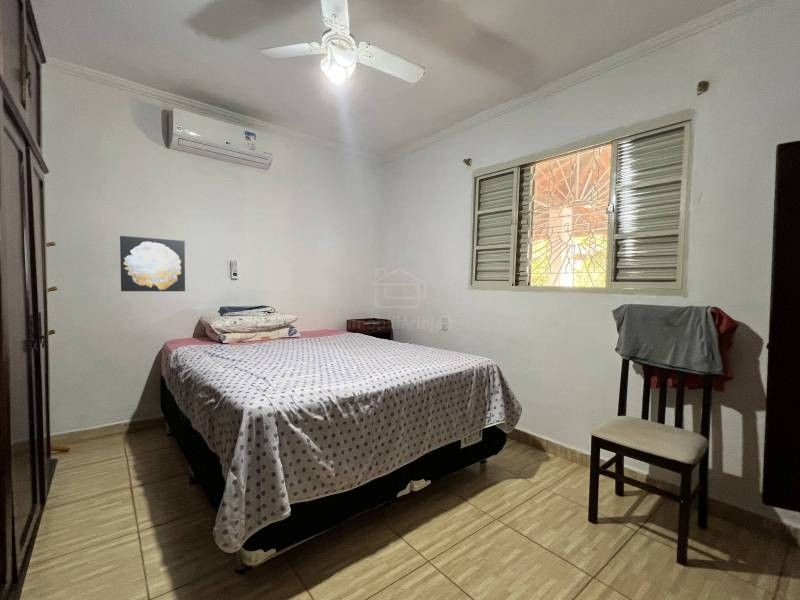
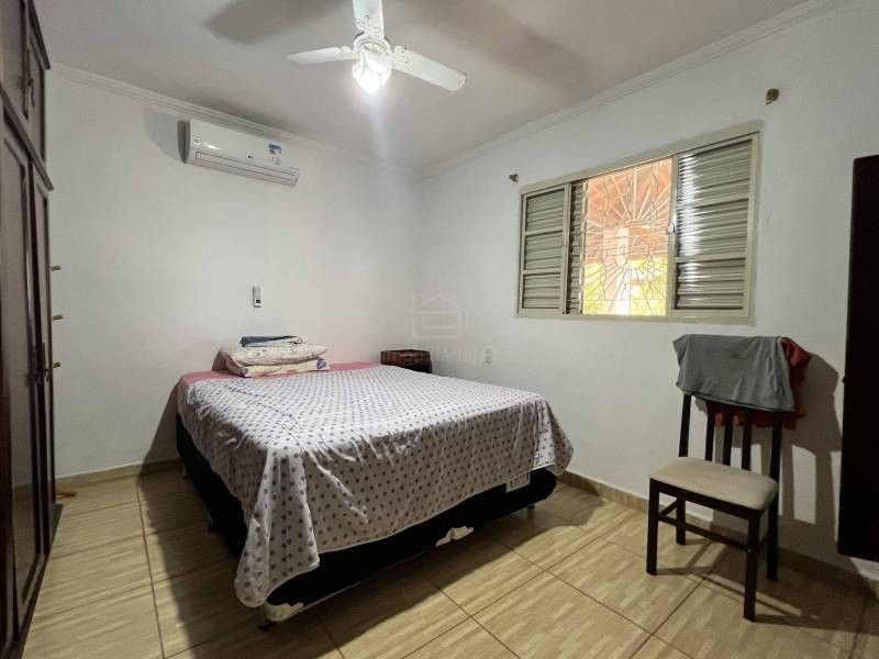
- wall art [119,235,186,292]
